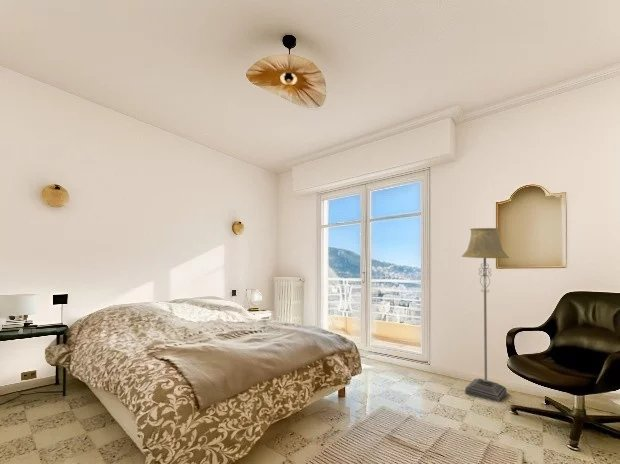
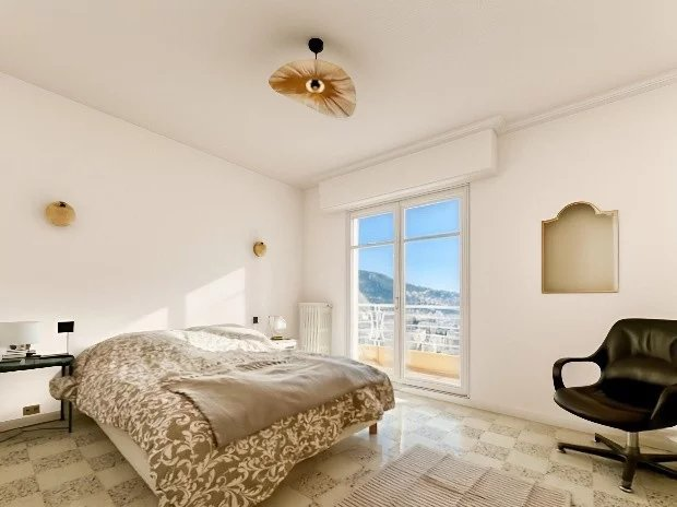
- floor lamp [461,227,510,403]
